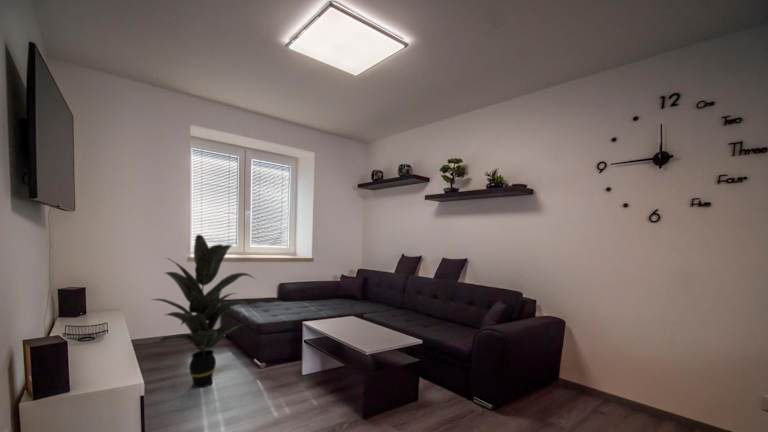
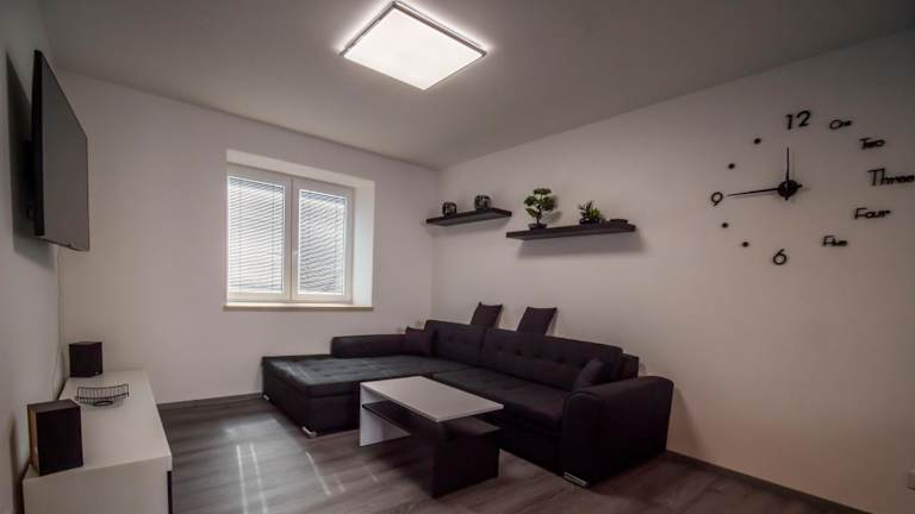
- indoor plant [150,233,256,389]
